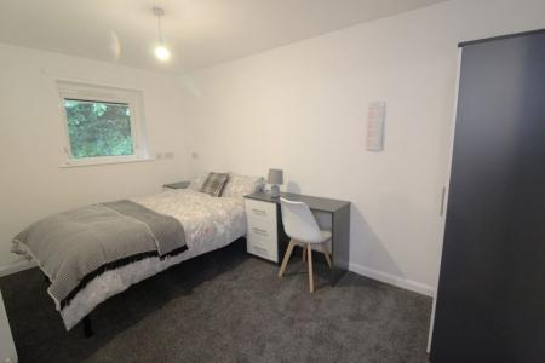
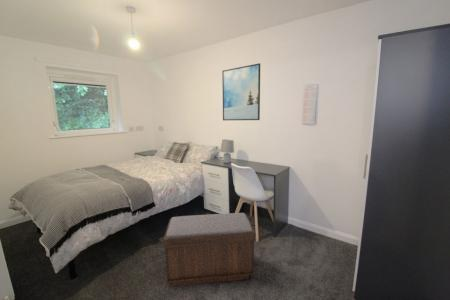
+ bench [163,212,256,287]
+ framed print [221,62,261,121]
